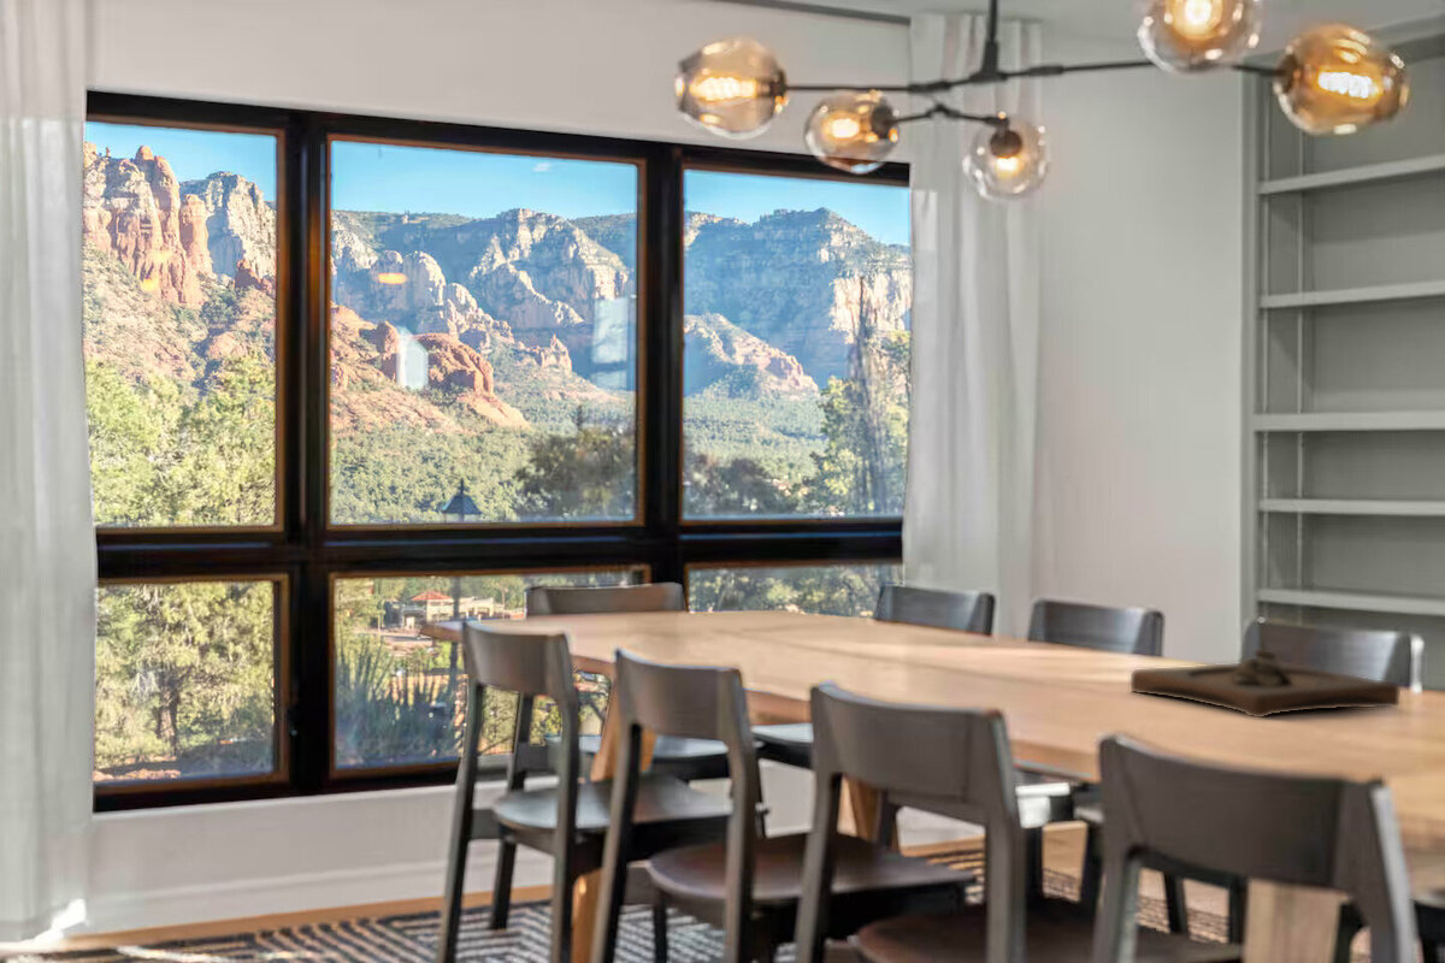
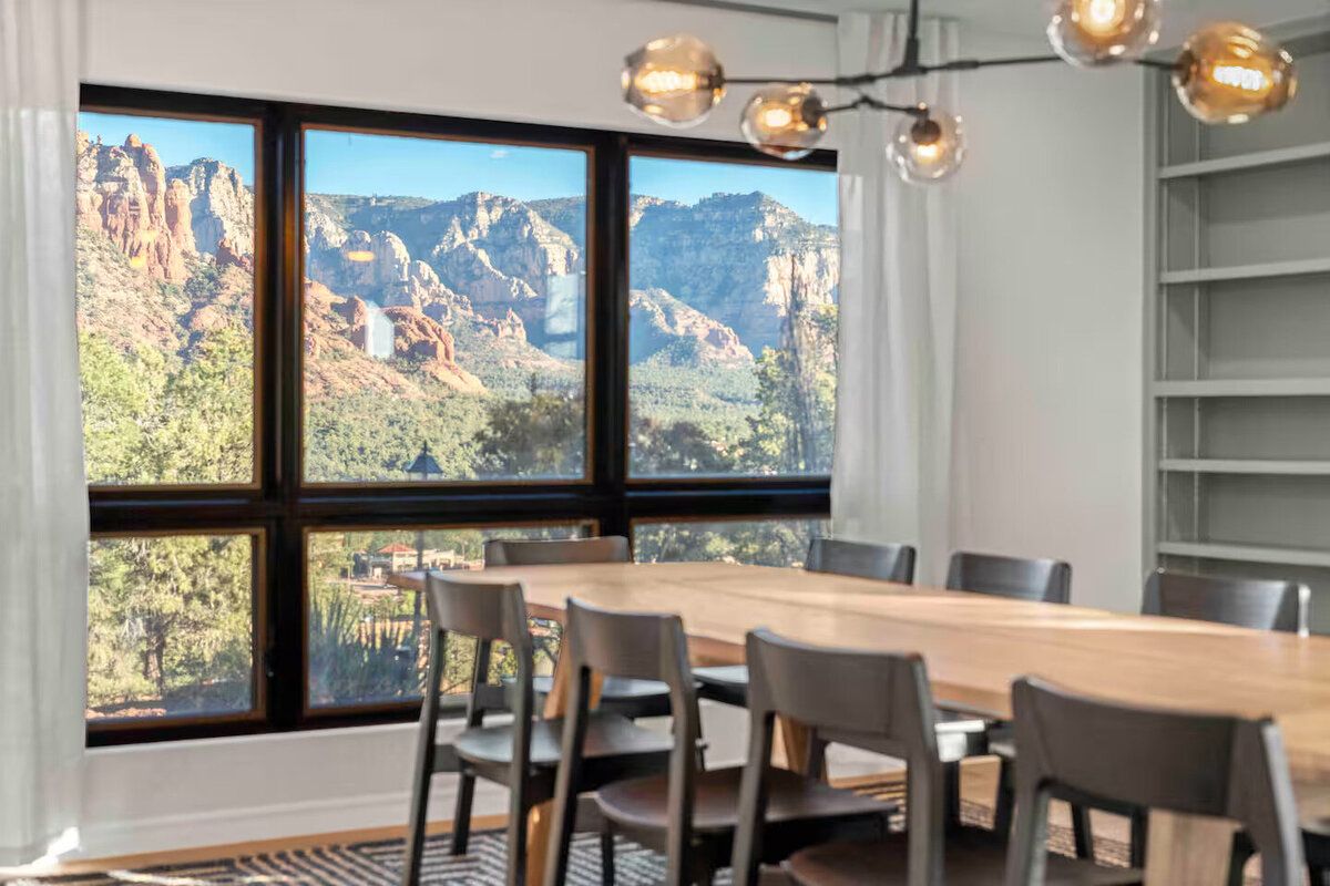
- wooden tray [1130,648,1402,719]
